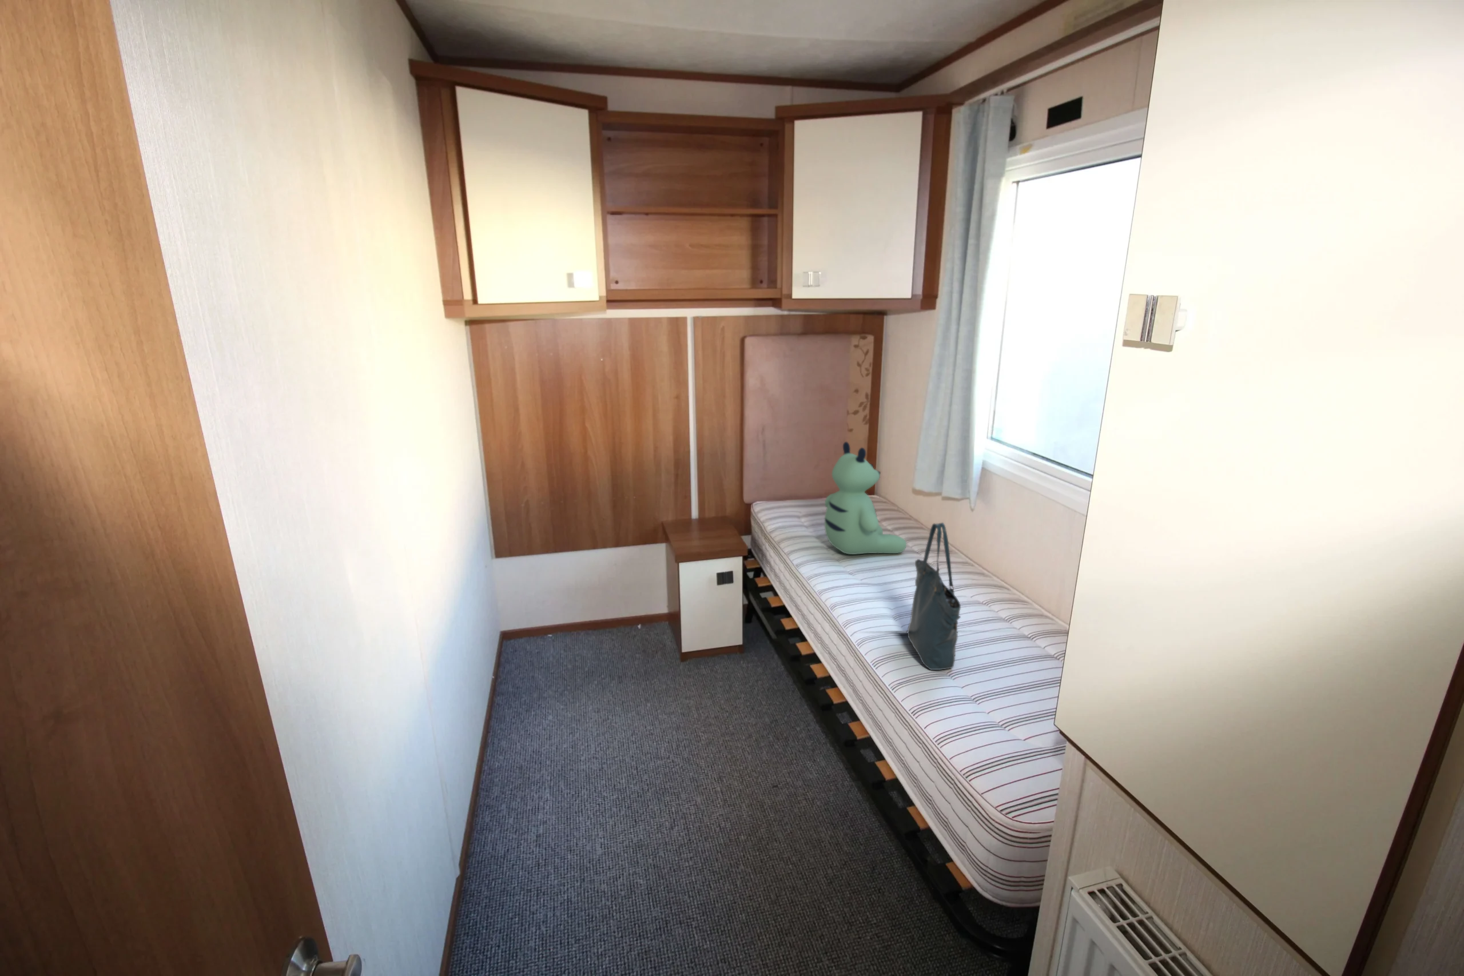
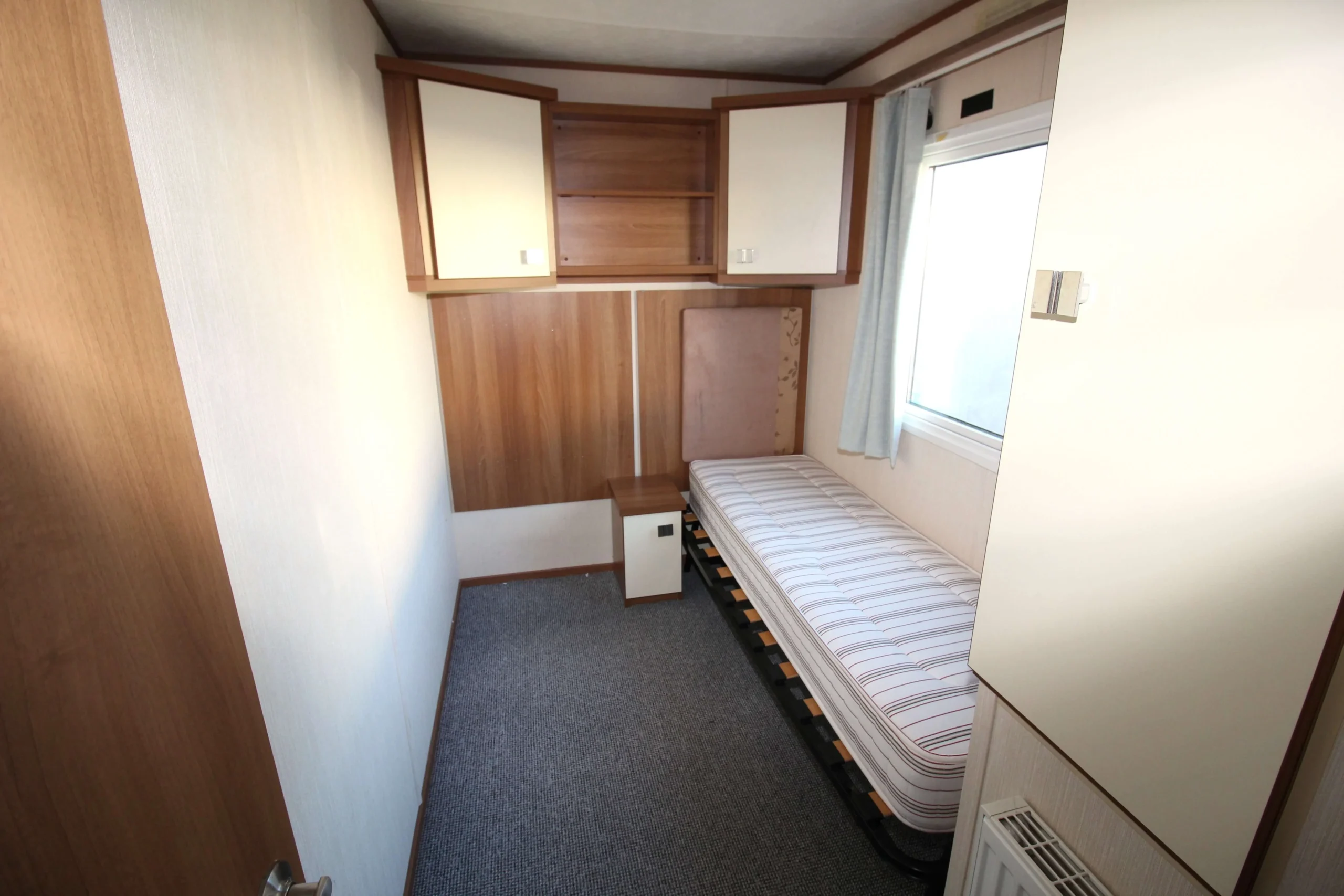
- tote bag [907,522,962,671]
- bear [825,441,907,556]
